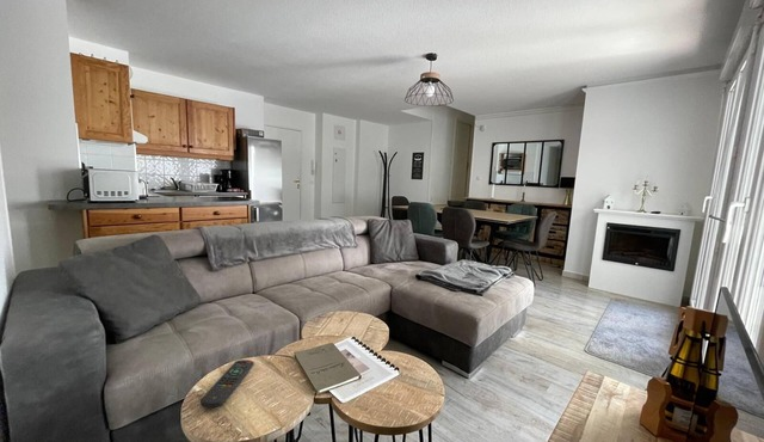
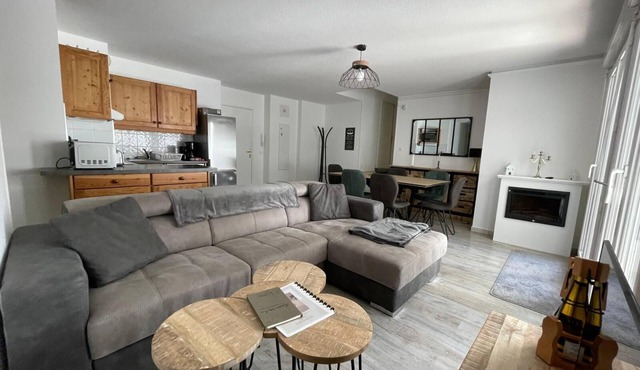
- remote control [199,358,255,410]
